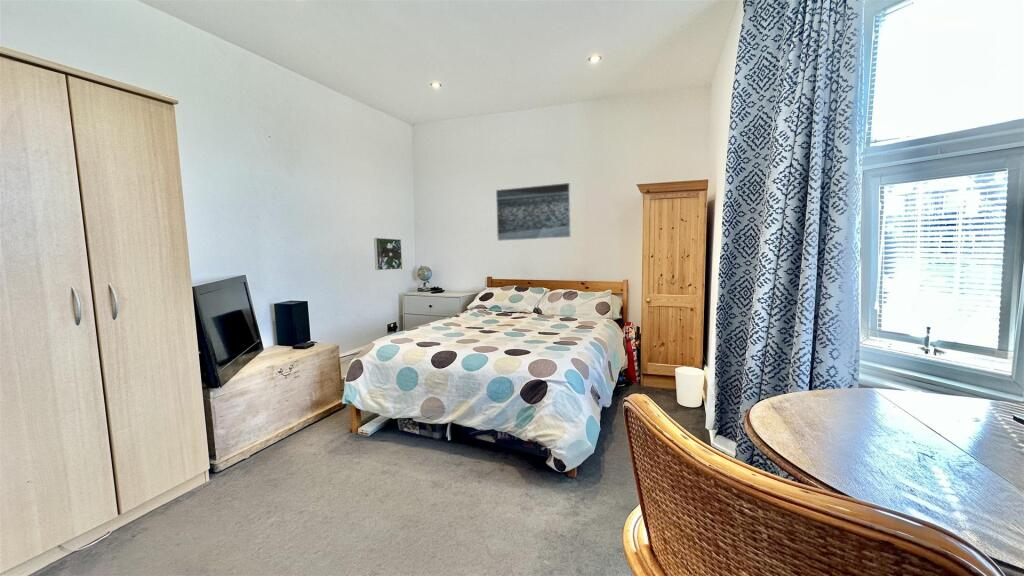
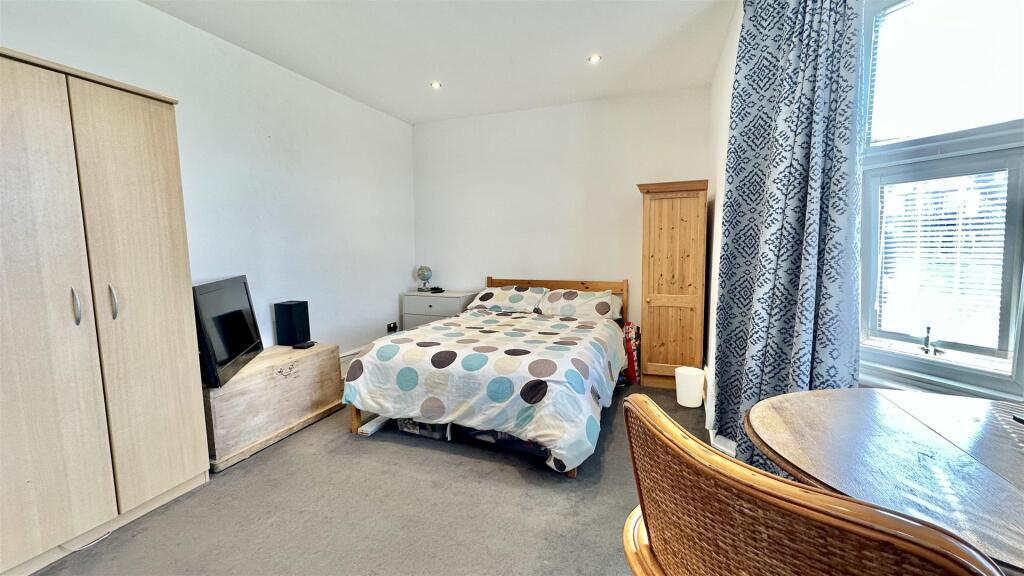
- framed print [373,237,403,271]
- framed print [495,182,572,242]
